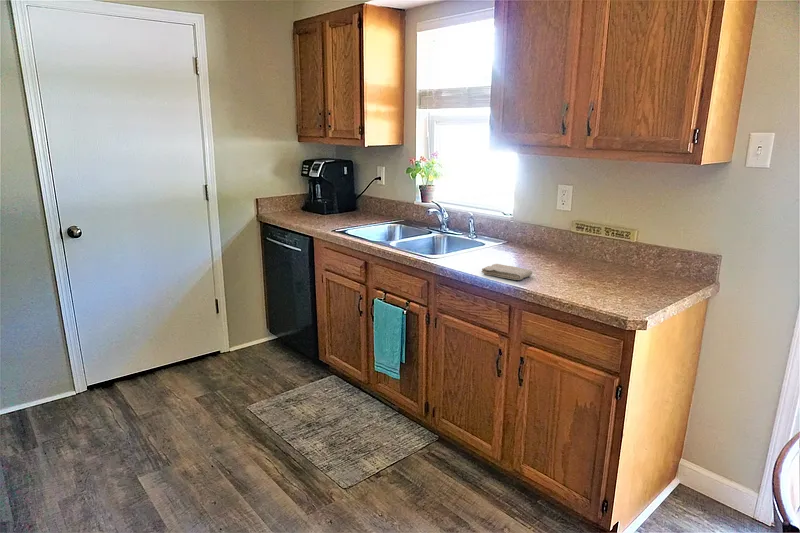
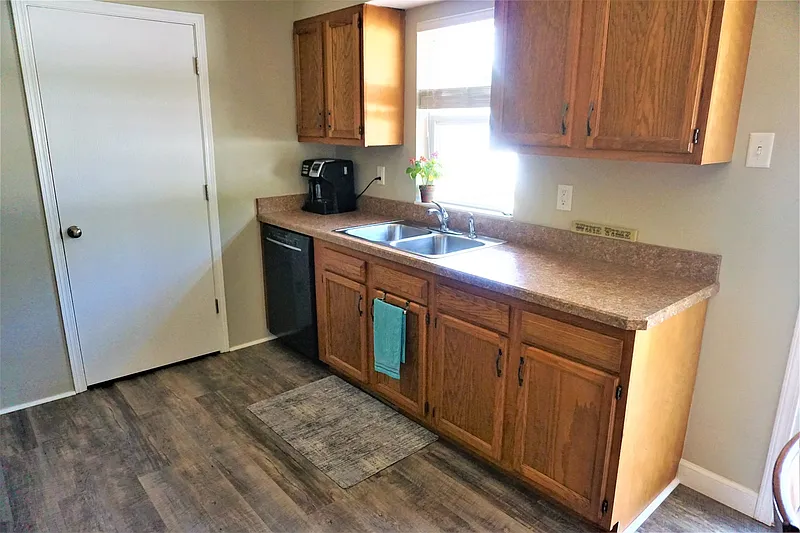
- washcloth [481,263,533,281]
